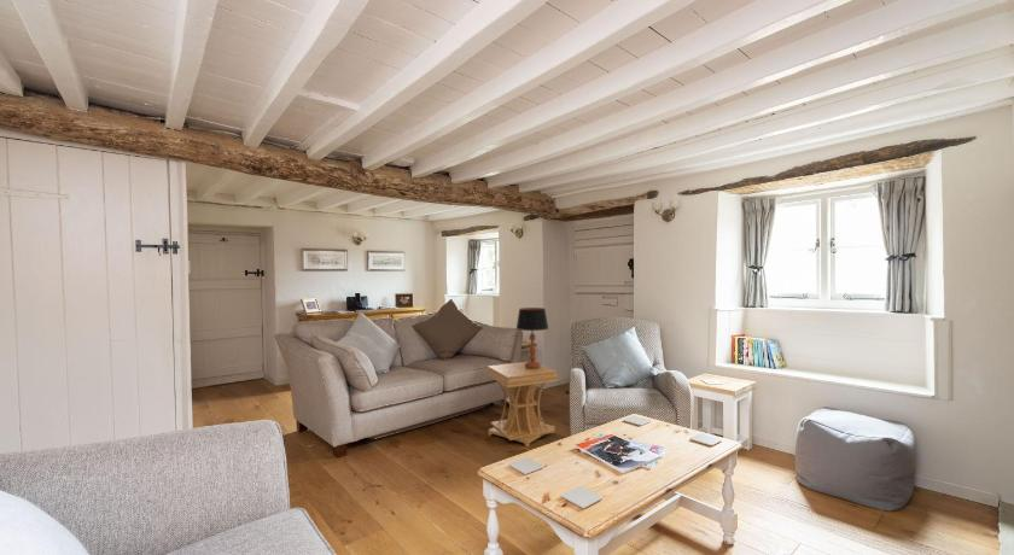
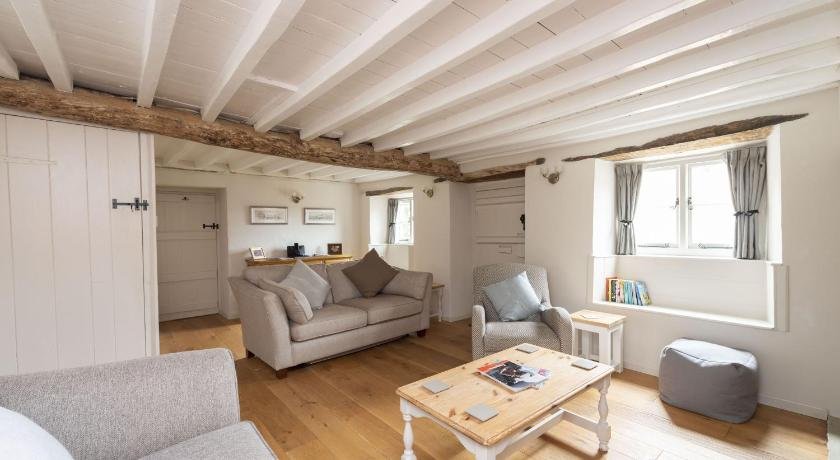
- side table [486,361,559,448]
- table lamp [515,306,549,369]
